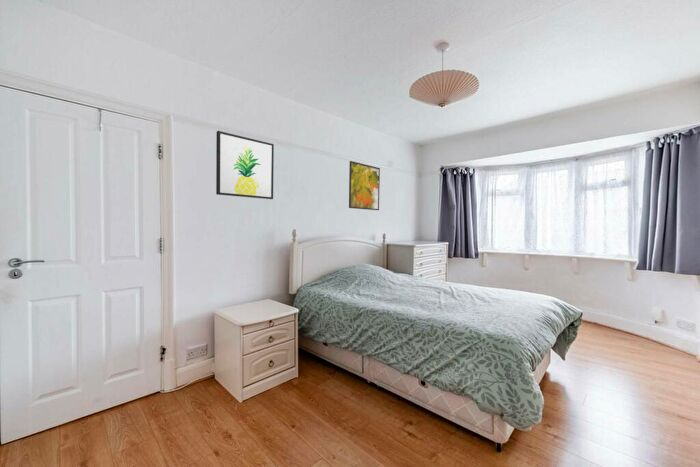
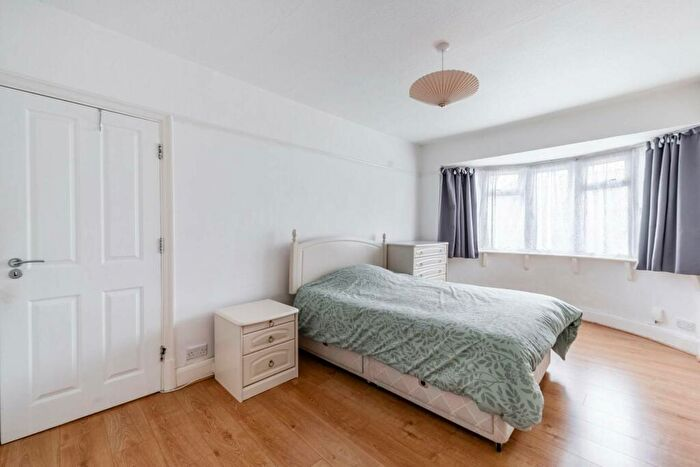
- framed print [348,160,381,211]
- wall art [215,130,275,200]
